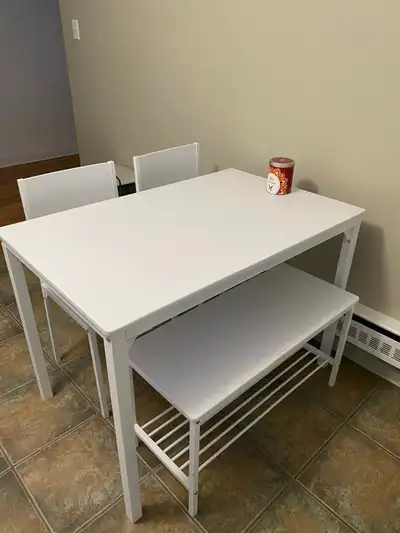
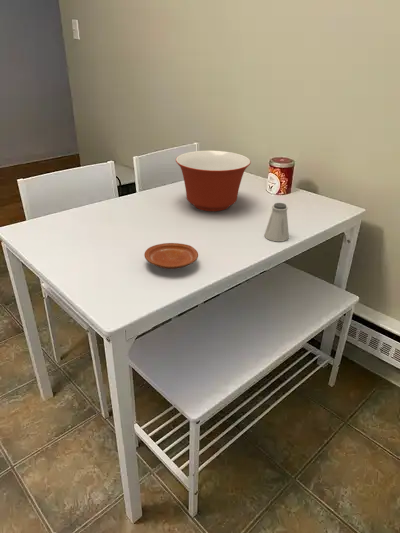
+ mixing bowl [175,150,252,212]
+ plate [143,242,199,270]
+ saltshaker [263,202,290,242]
